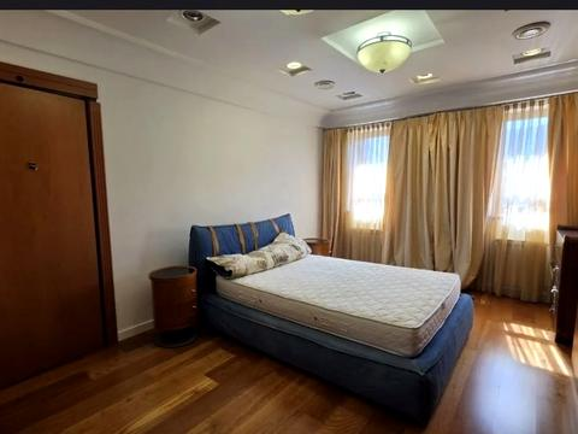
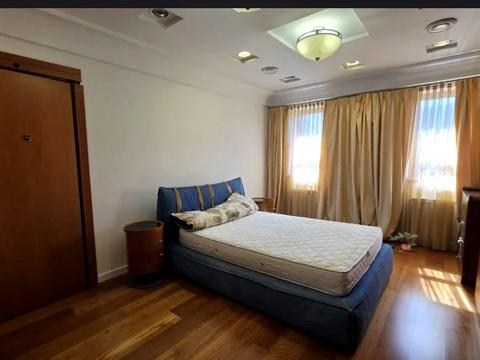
+ potted plant [388,231,418,251]
